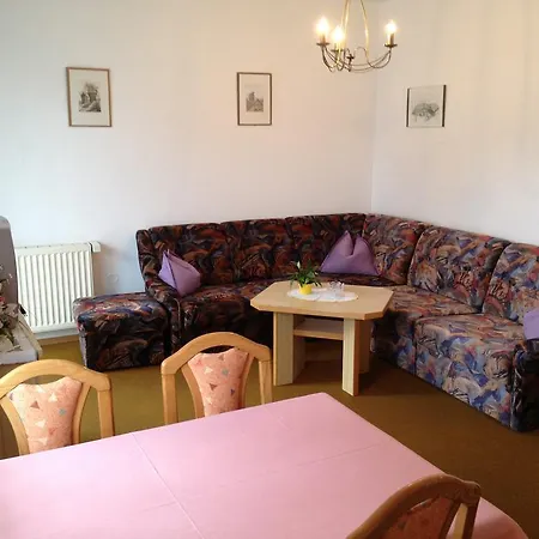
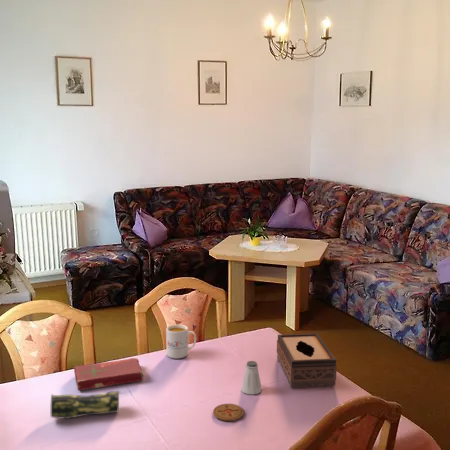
+ tissue box [276,332,338,389]
+ mug [165,323,197,359]
+ coaster [212,403,245,422]
+ book [73,357,145,392]
+ saltshaker [240,360,263,395]
+ pencil case [49,389,123,419]
